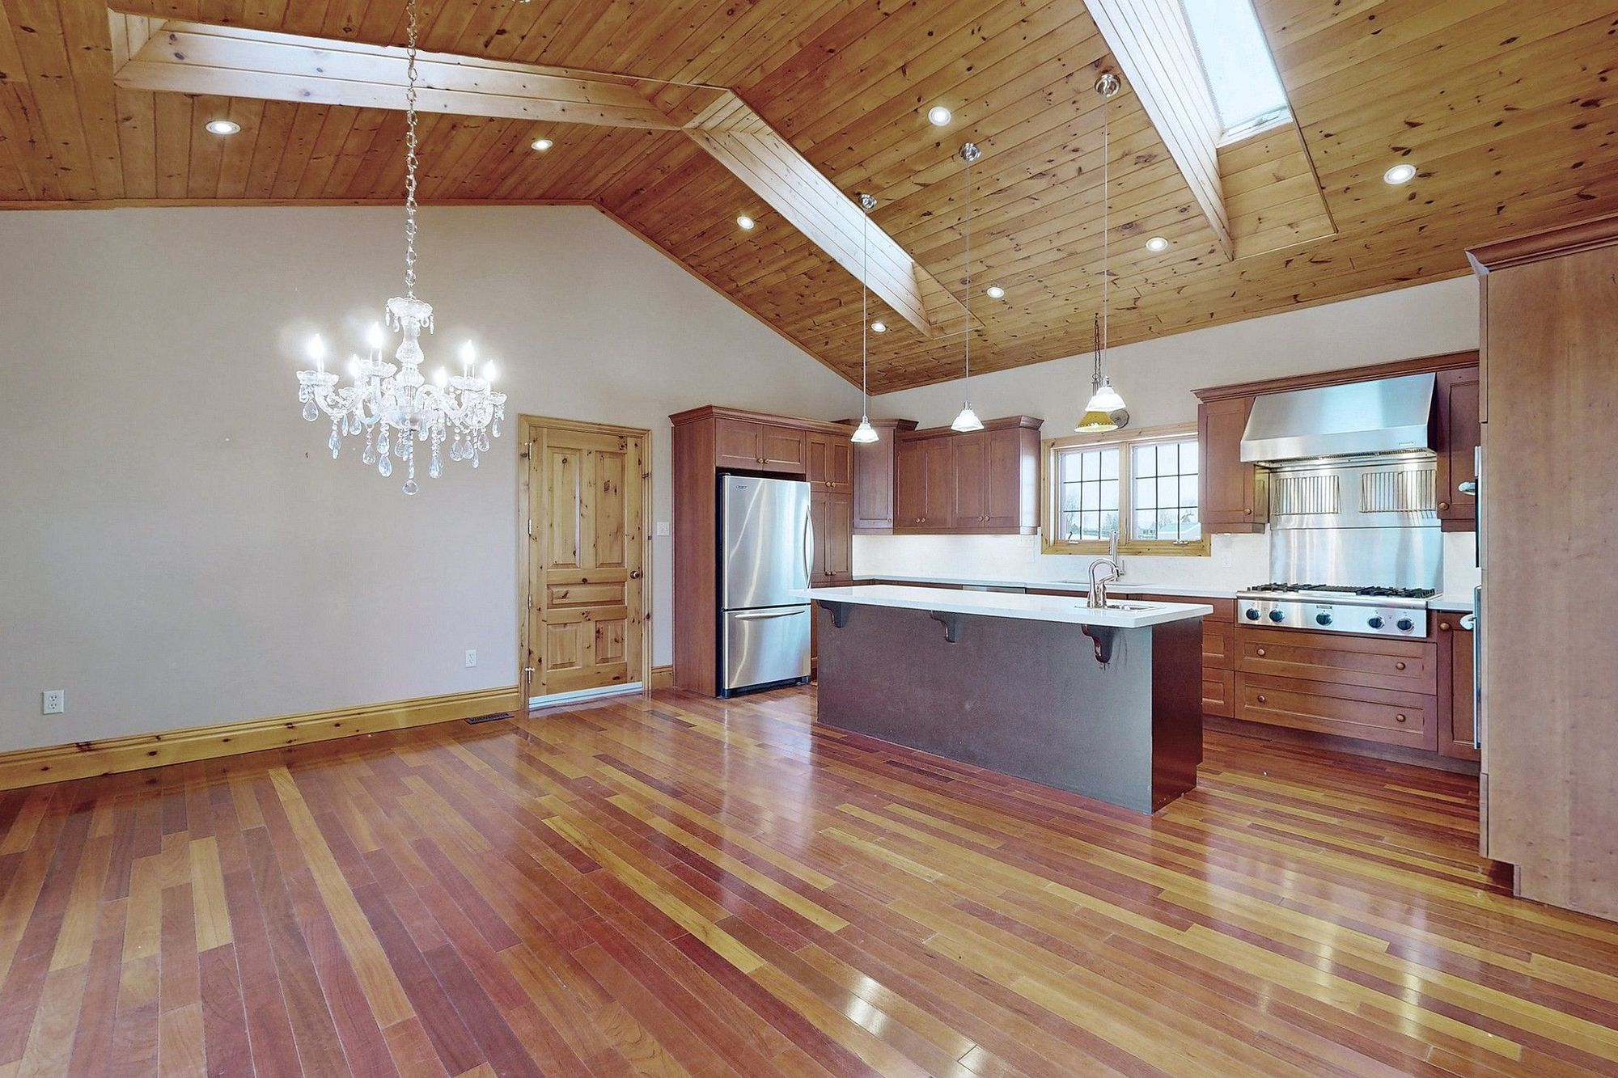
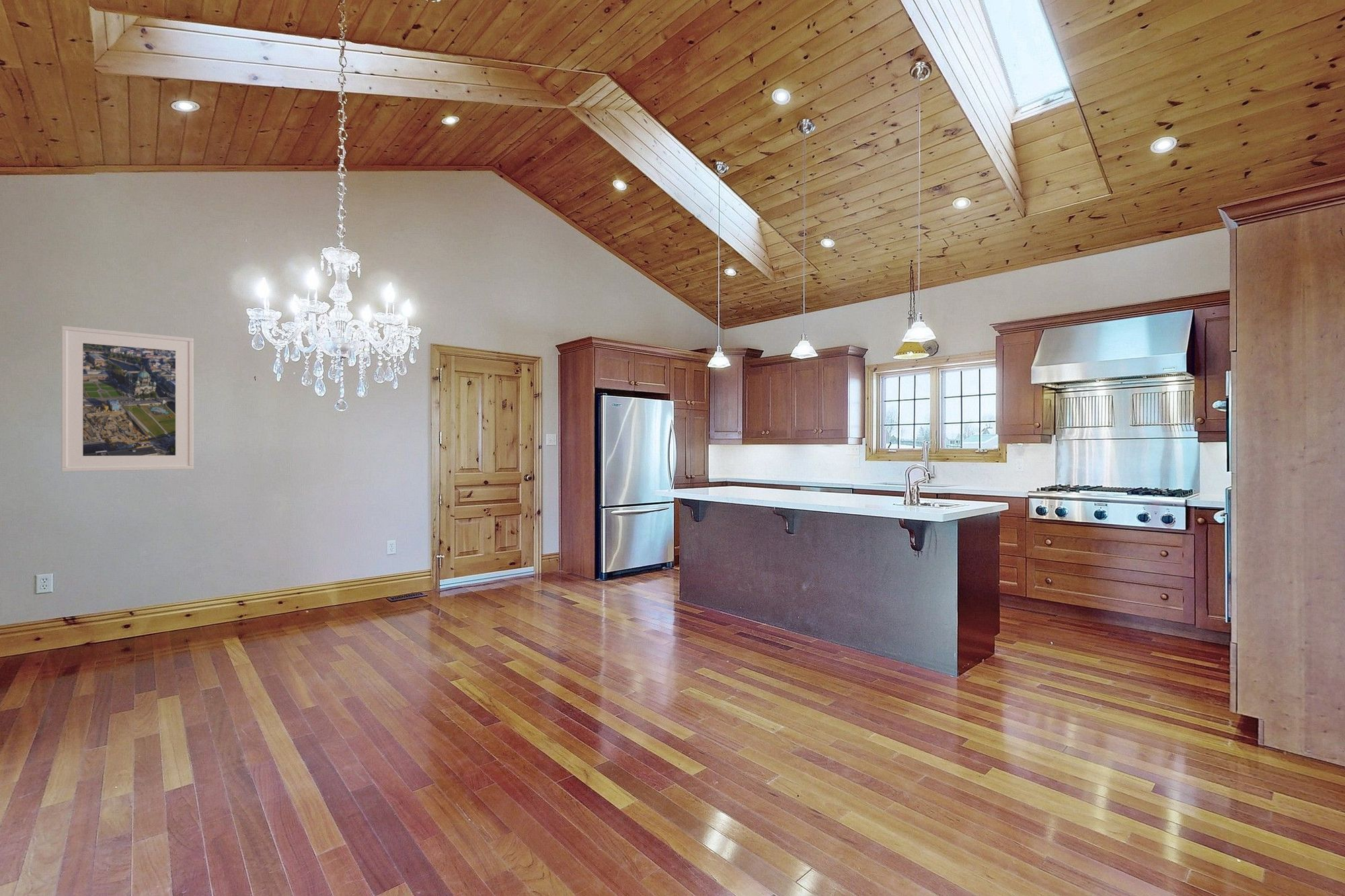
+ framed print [61,325,194,473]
